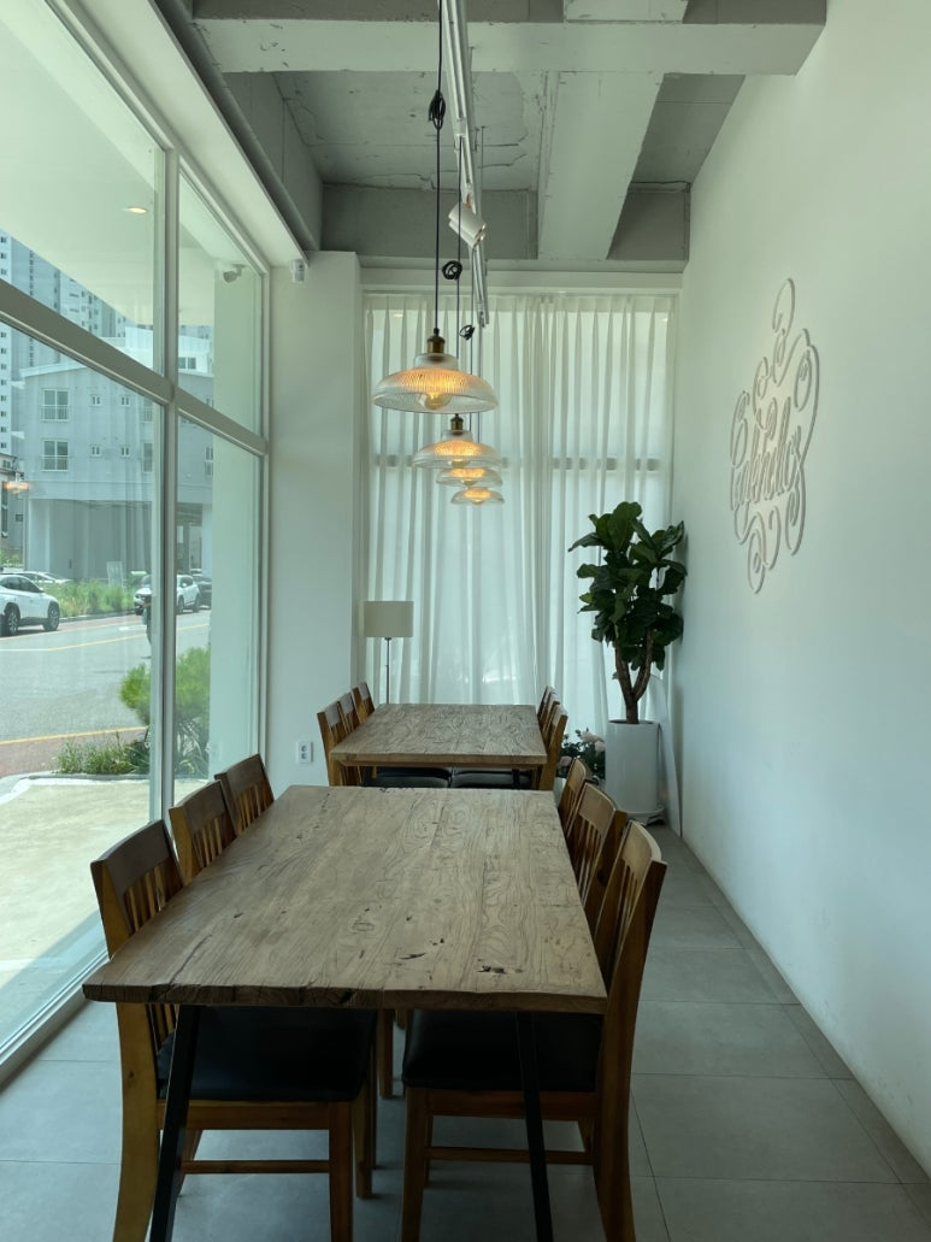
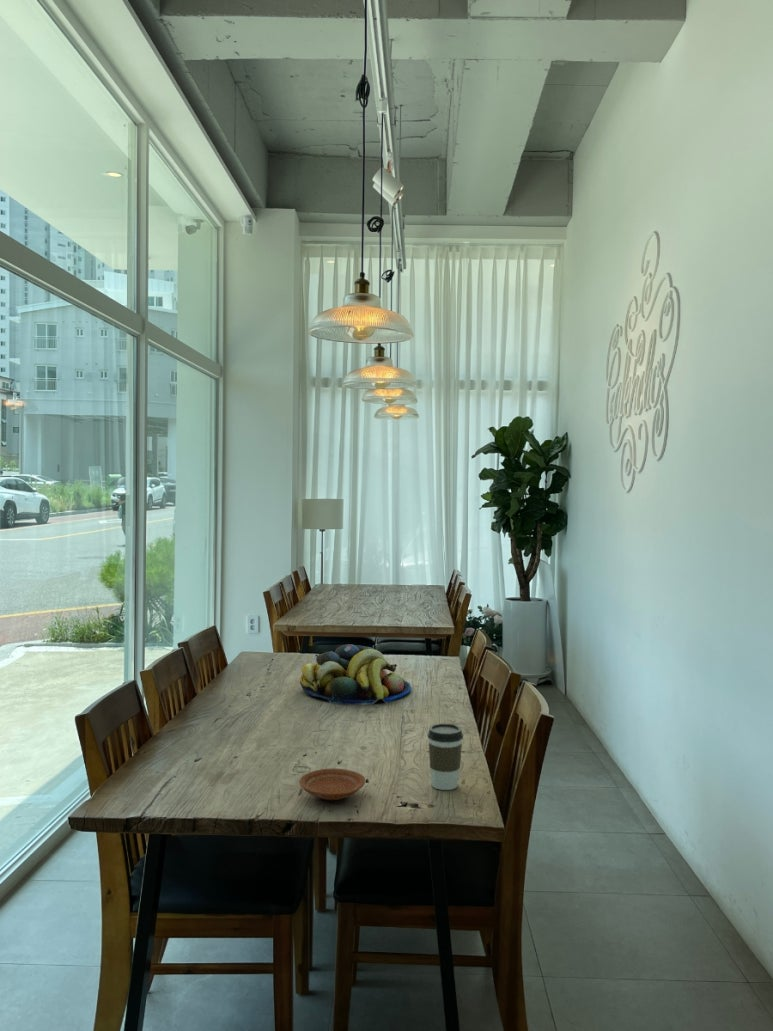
+ fruit bowl [299,643,412,706]
+ coffee cup [427,722,464,791]
+ plate [298,767,366,801]
